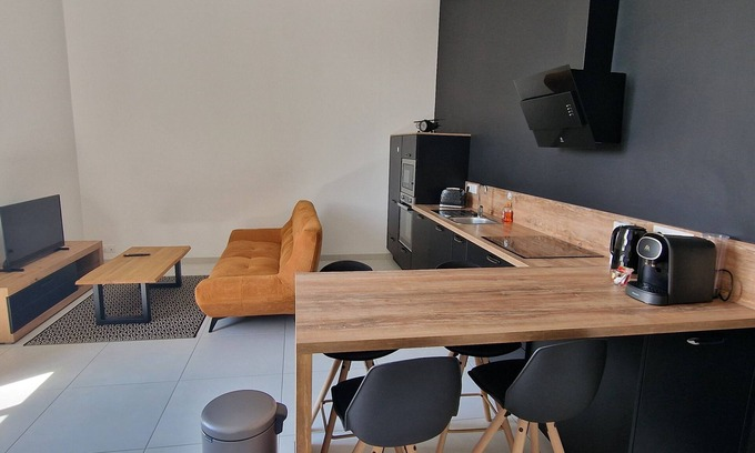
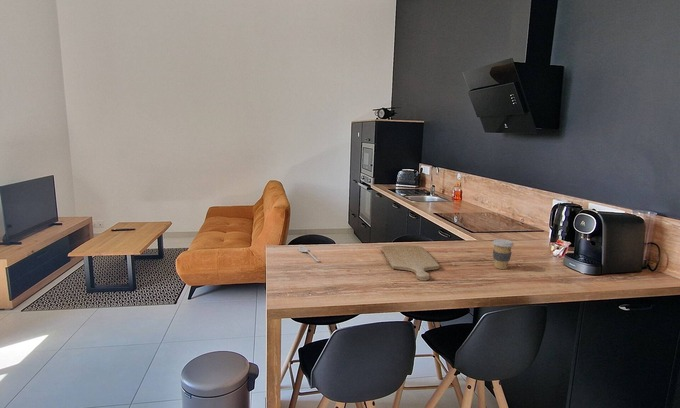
+ chopping board [381,244,440,281]
+ spoon [298,244,321,263]
+ coffee cup [491,238,515,270]
